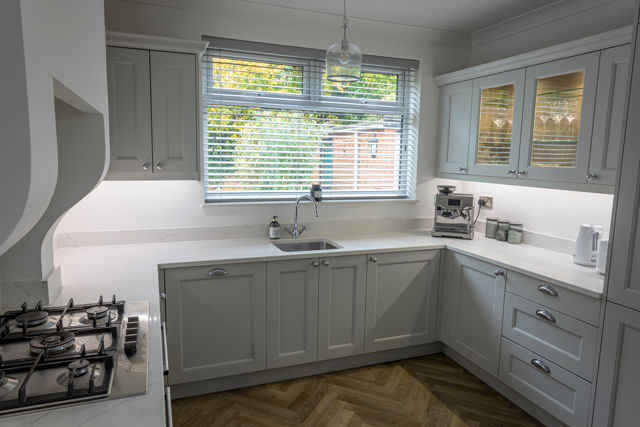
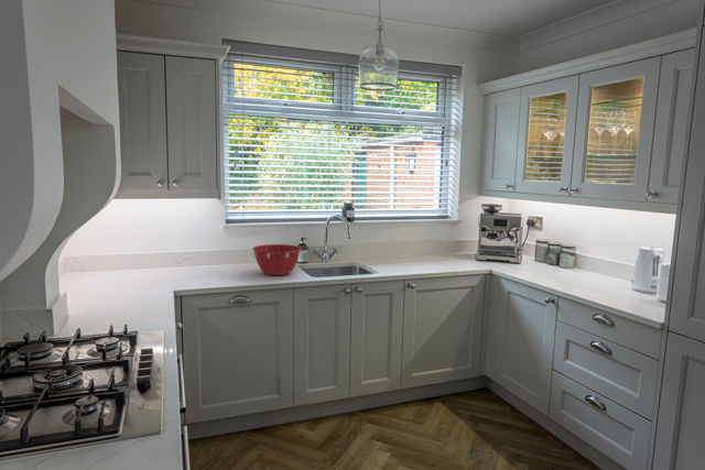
+ mixing bowl [251,243,303,276]
